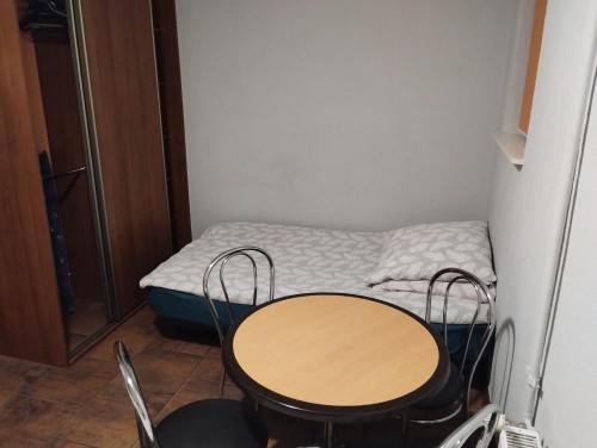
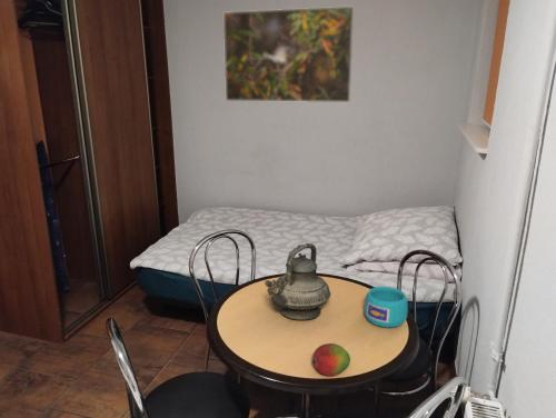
+ cup [363,286,409,328]
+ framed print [222,6,355,103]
+ teapot [264,242,331,321]
+ fruit [311,342,351,377]
